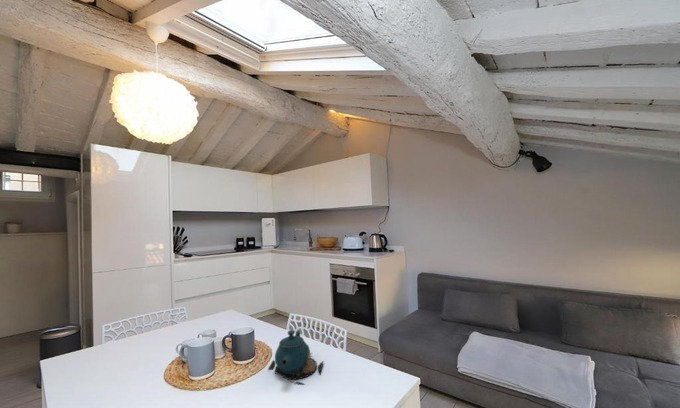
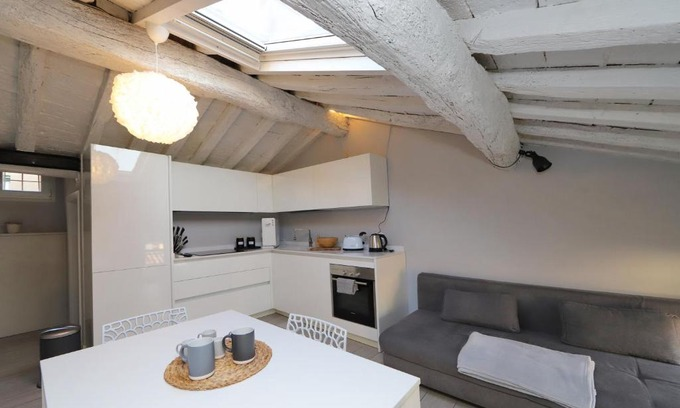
- teapot [267,329,325,385]
